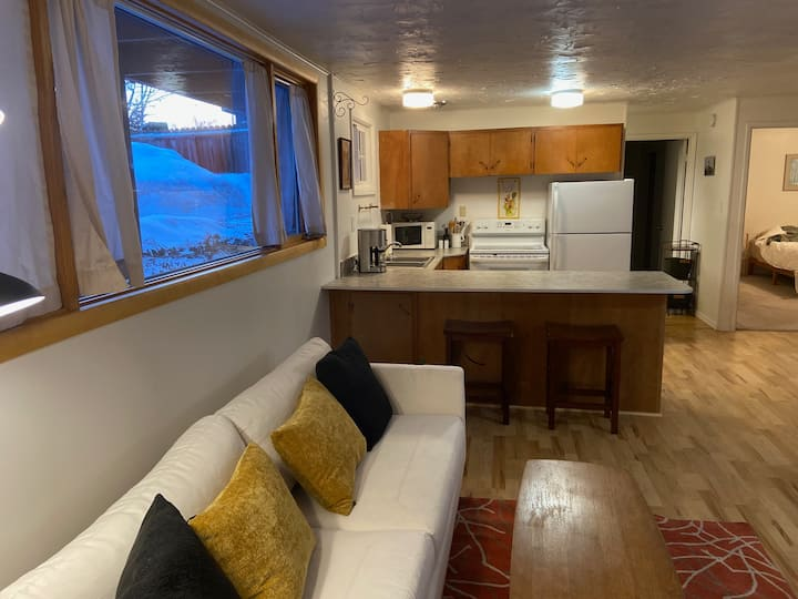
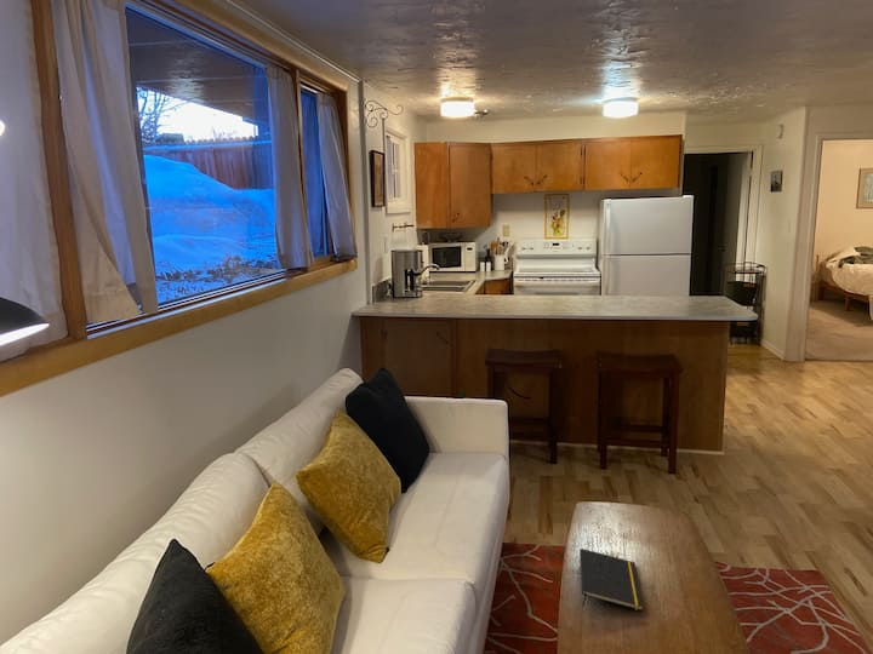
+ notepad [578,547,645,612]
